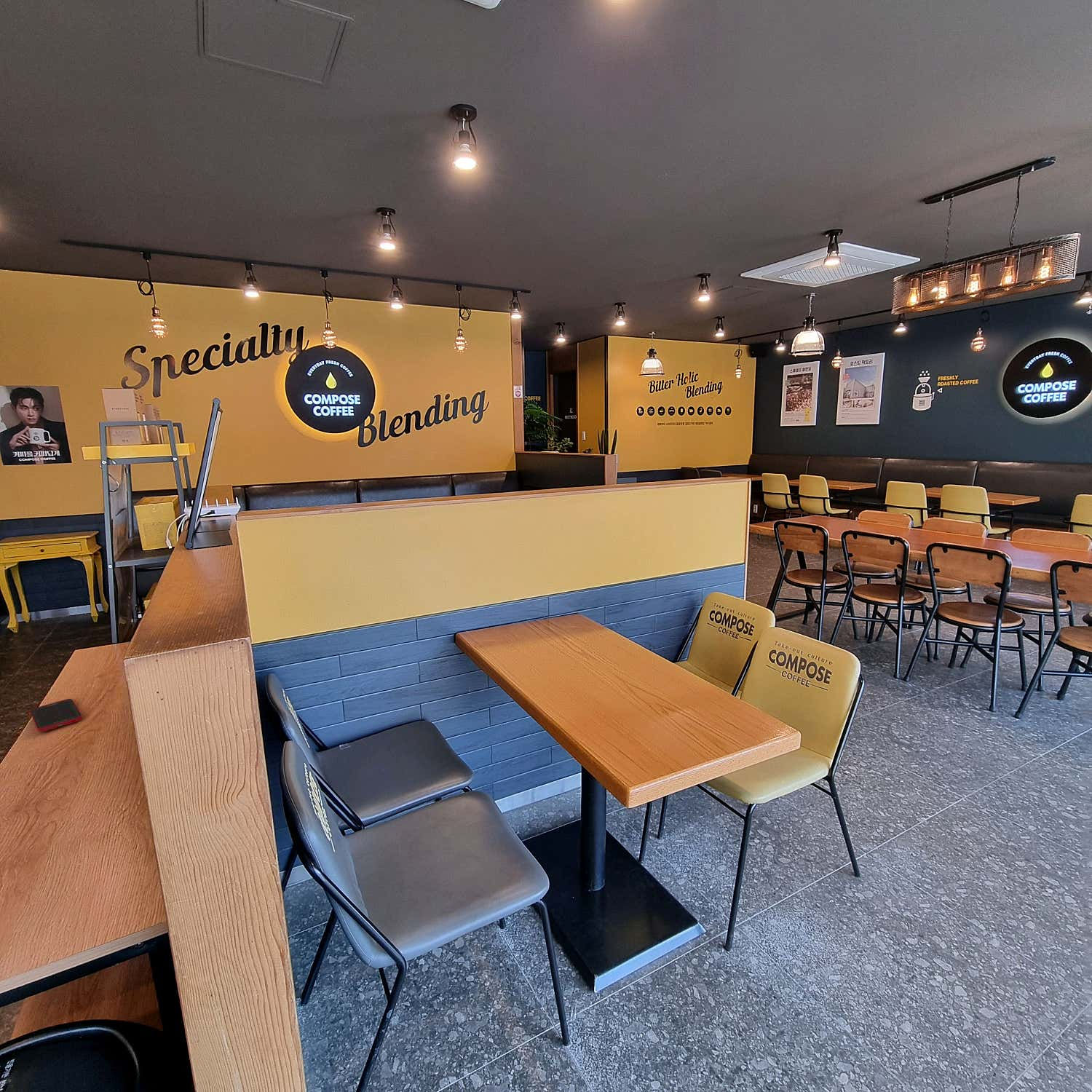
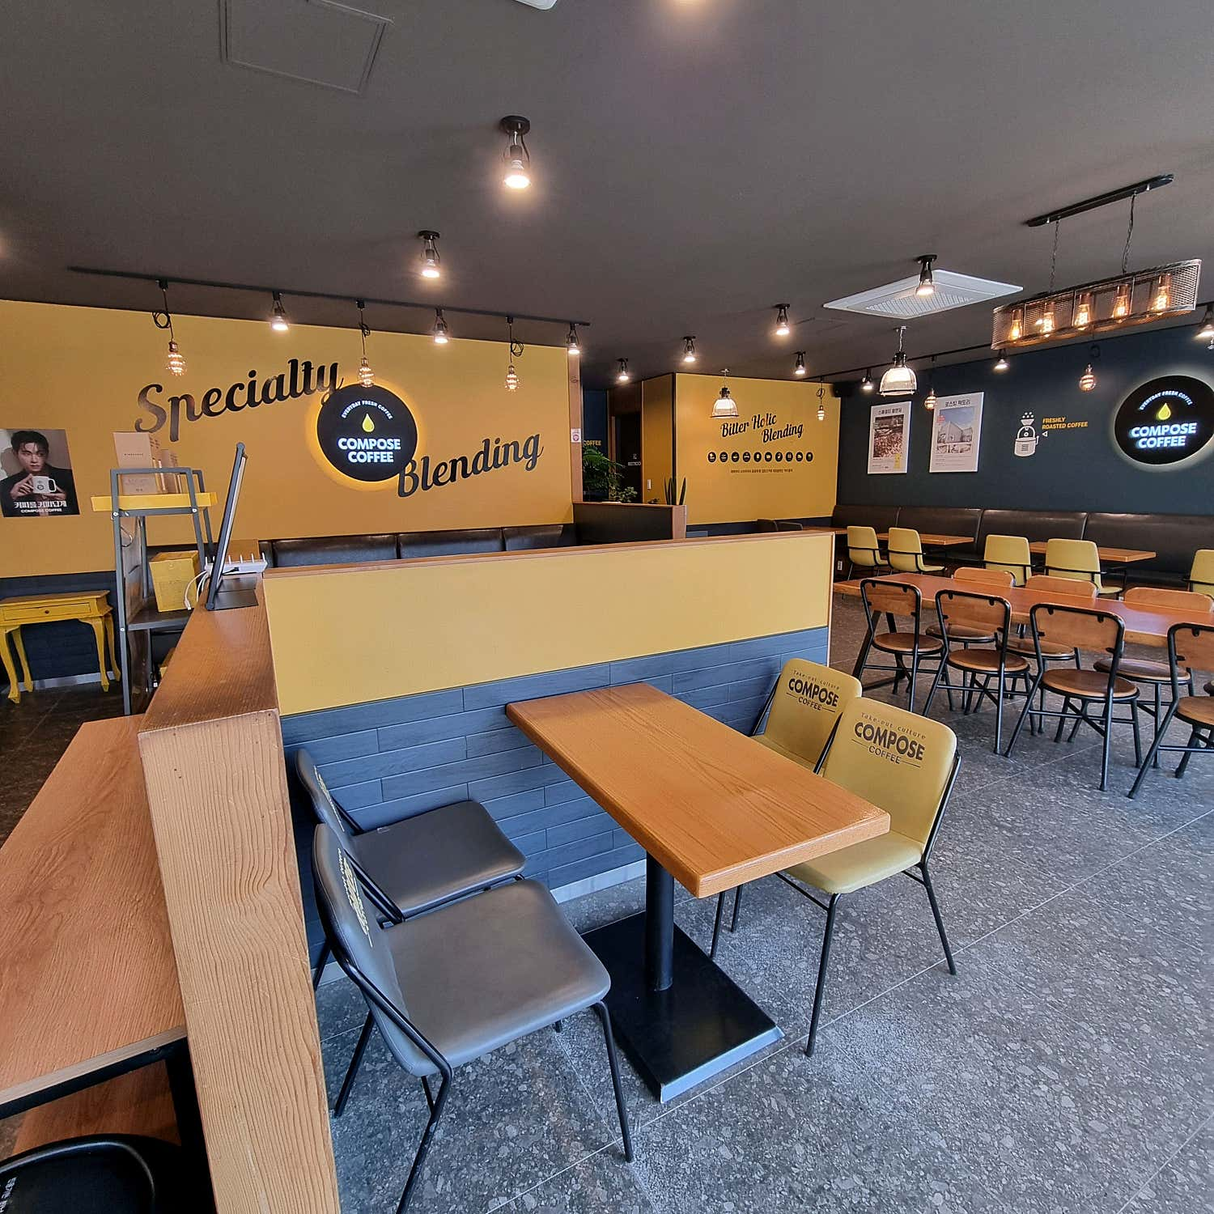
- cell phone [29,698,83,733]
